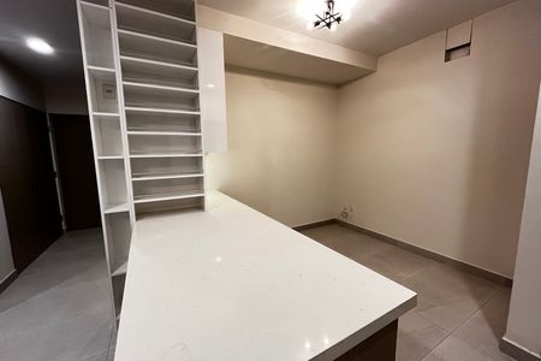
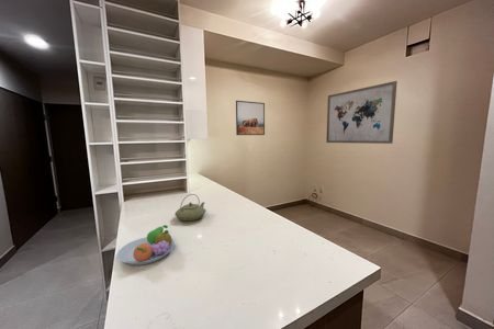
+ teapot [173,193,207,222]
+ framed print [235,100,266,136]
+ wall art [325,80,398,145]
+ fruit bowl [116,224,176,266]
